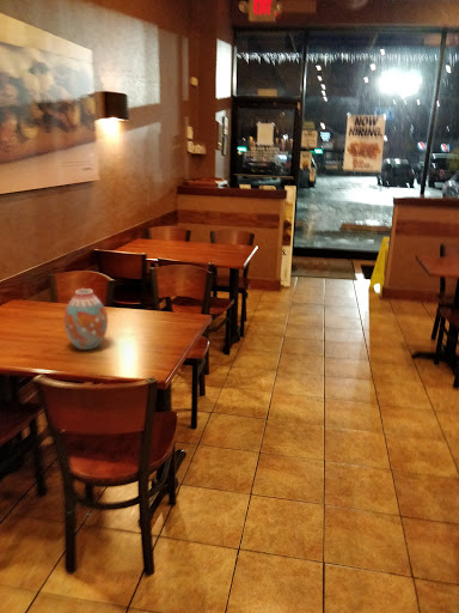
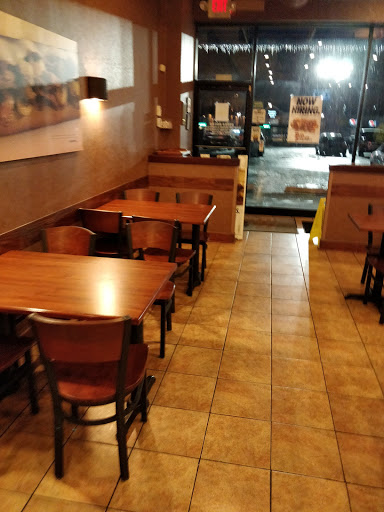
- vase [62,287,109,351]
